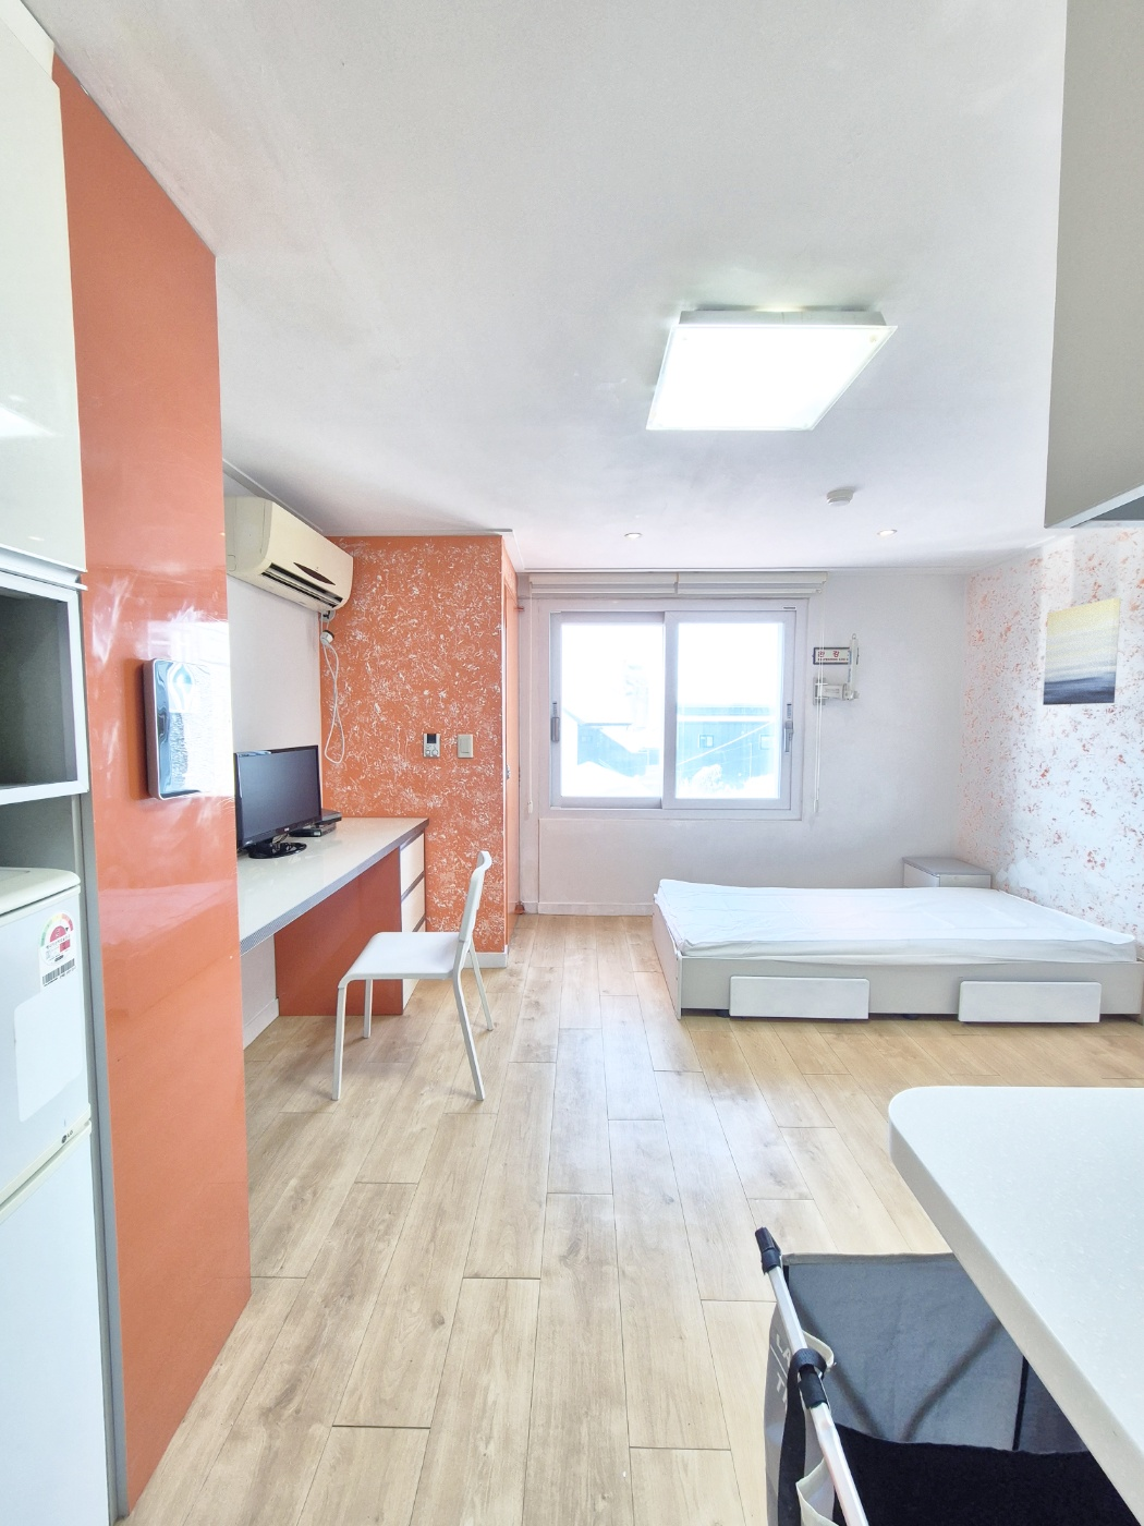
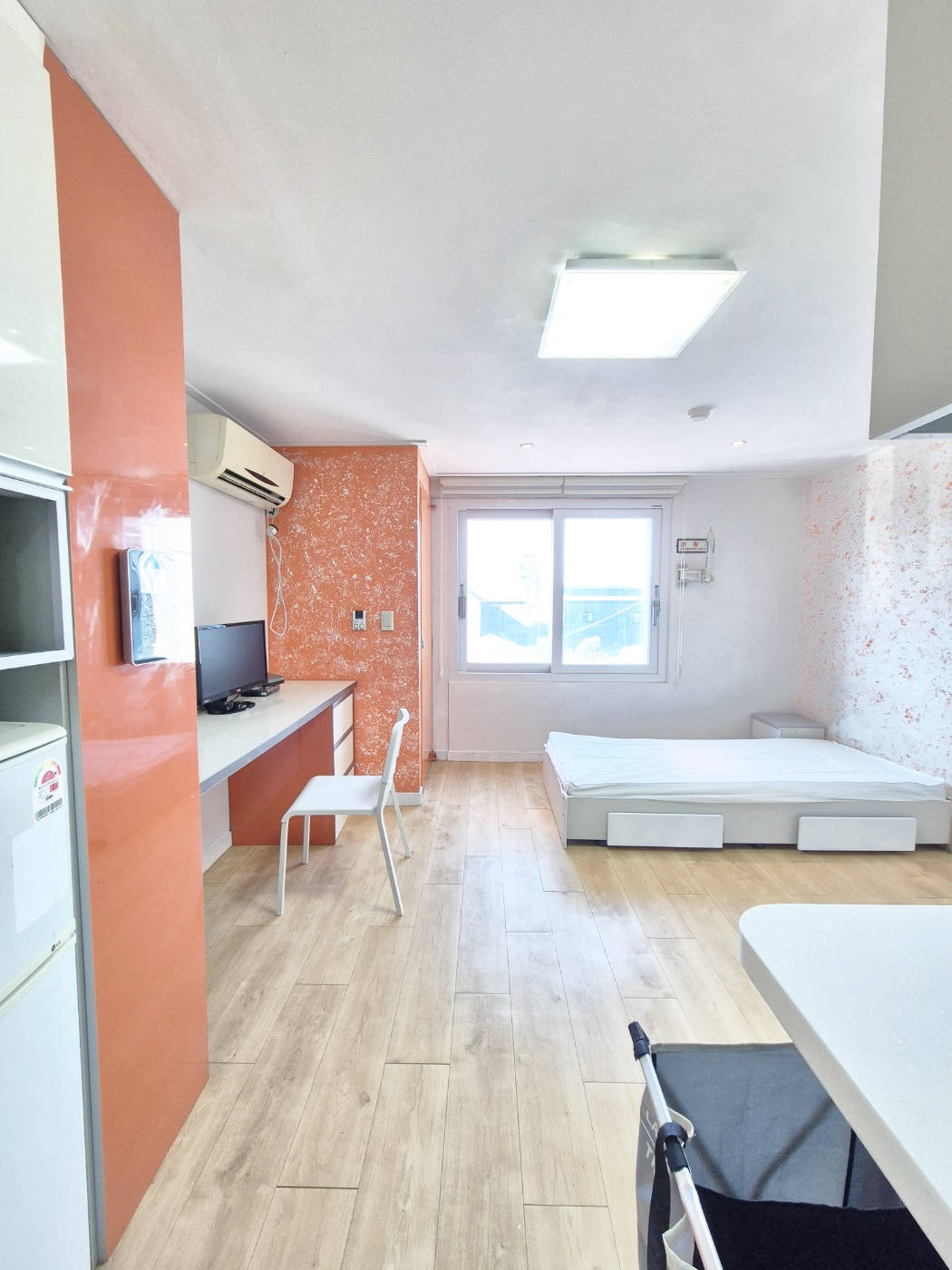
- wall art [1042,597,1121,707]
